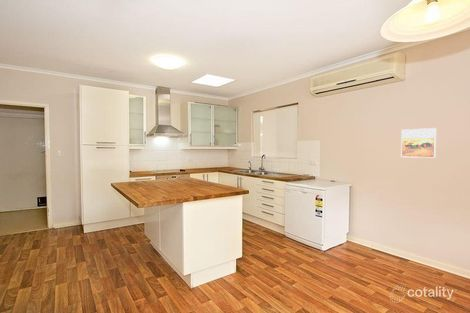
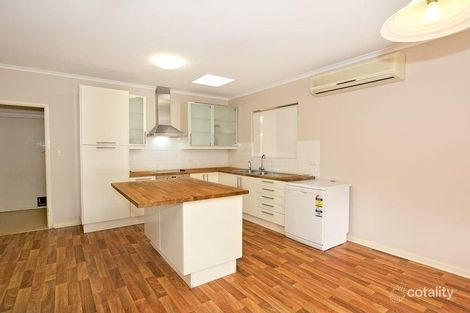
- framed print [400,127,437,159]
